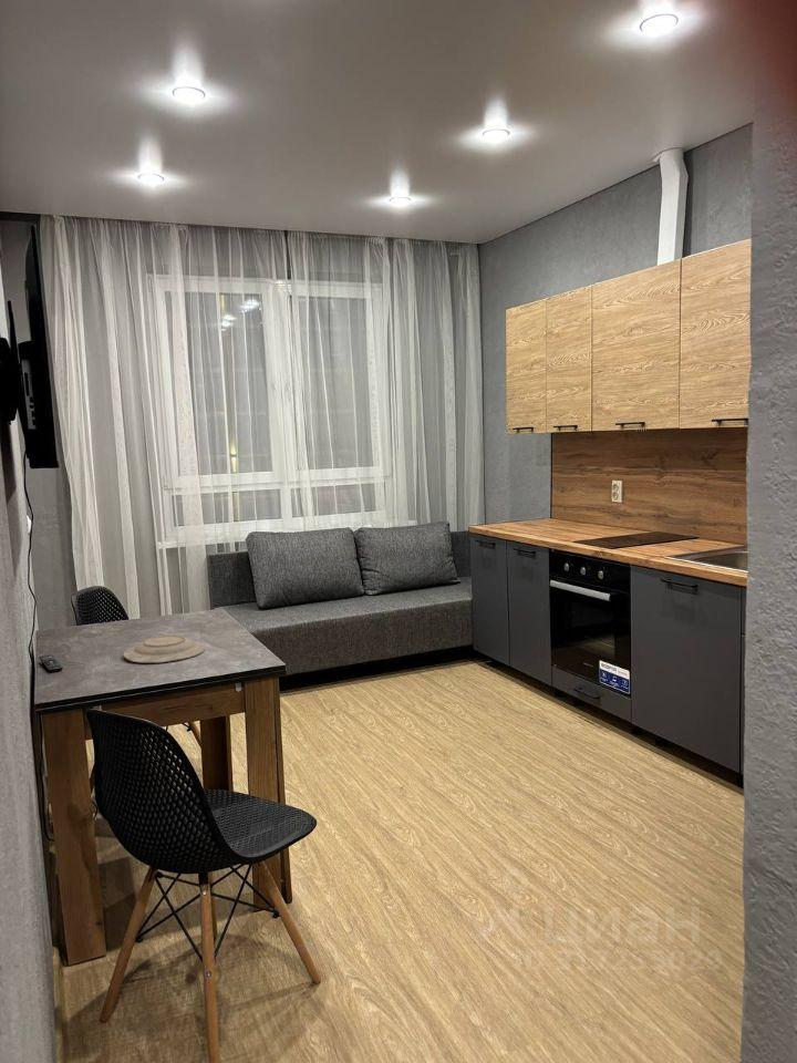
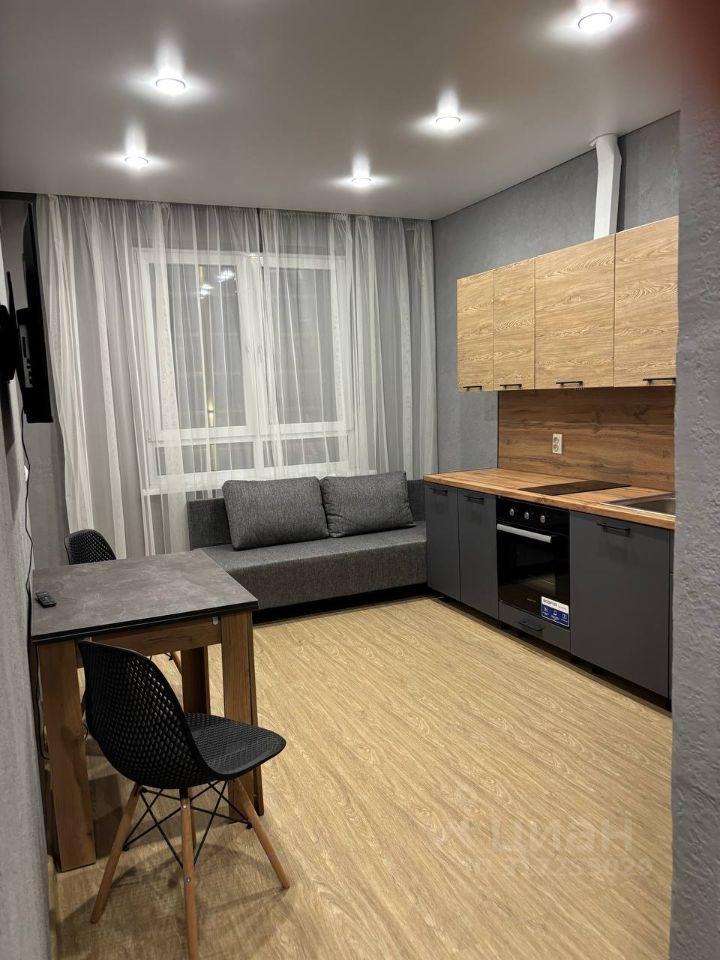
- plate [123,634,207,664]
